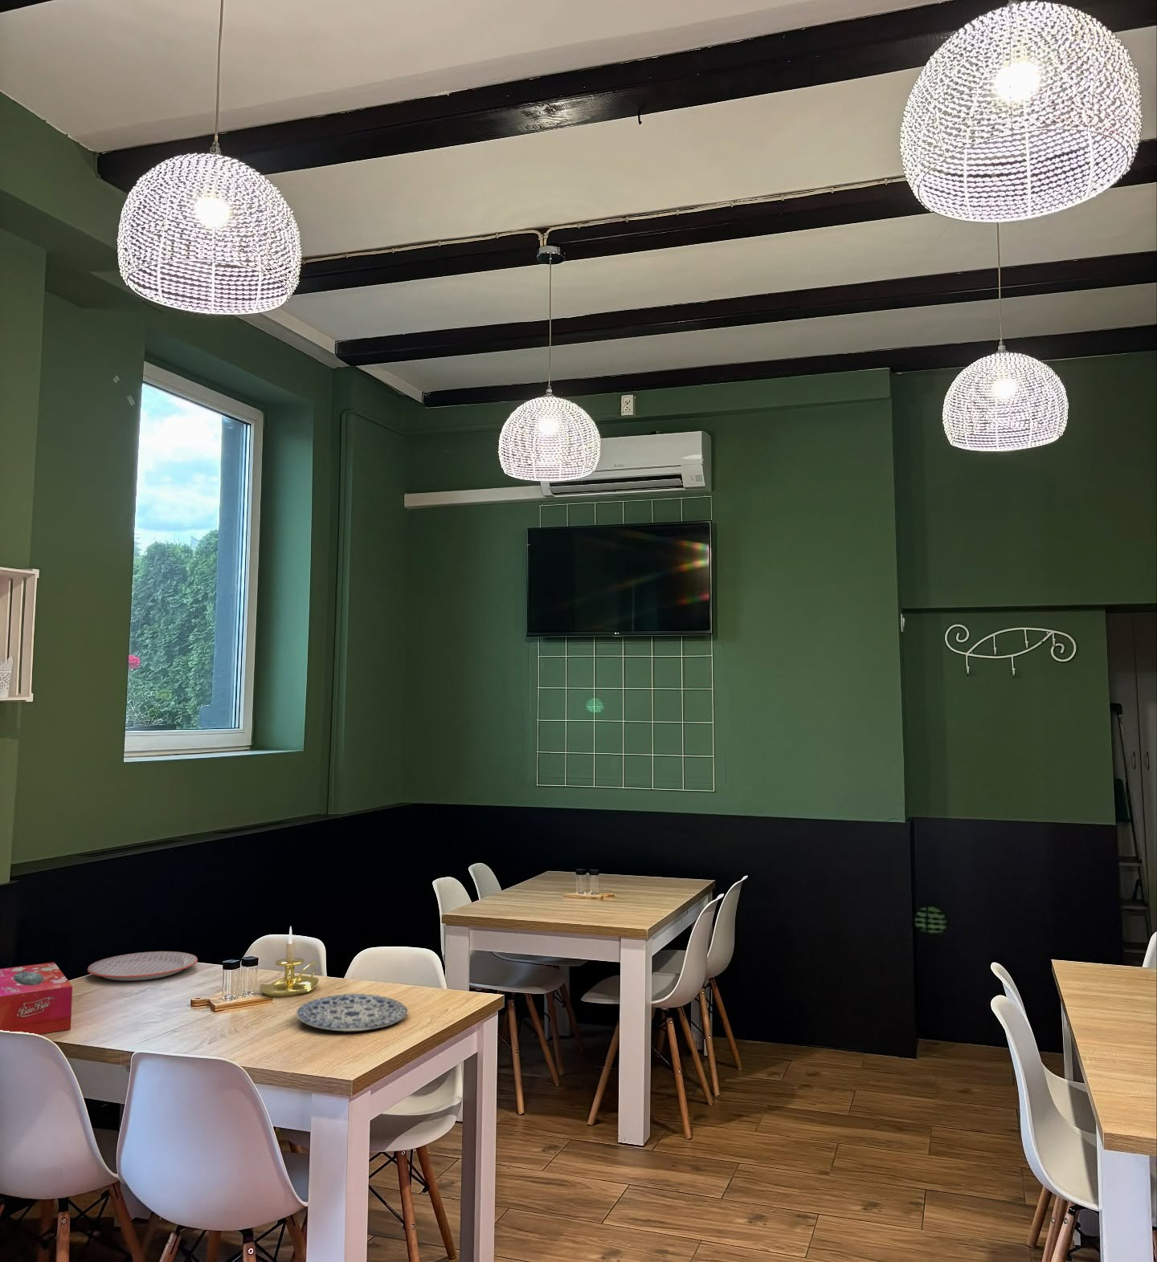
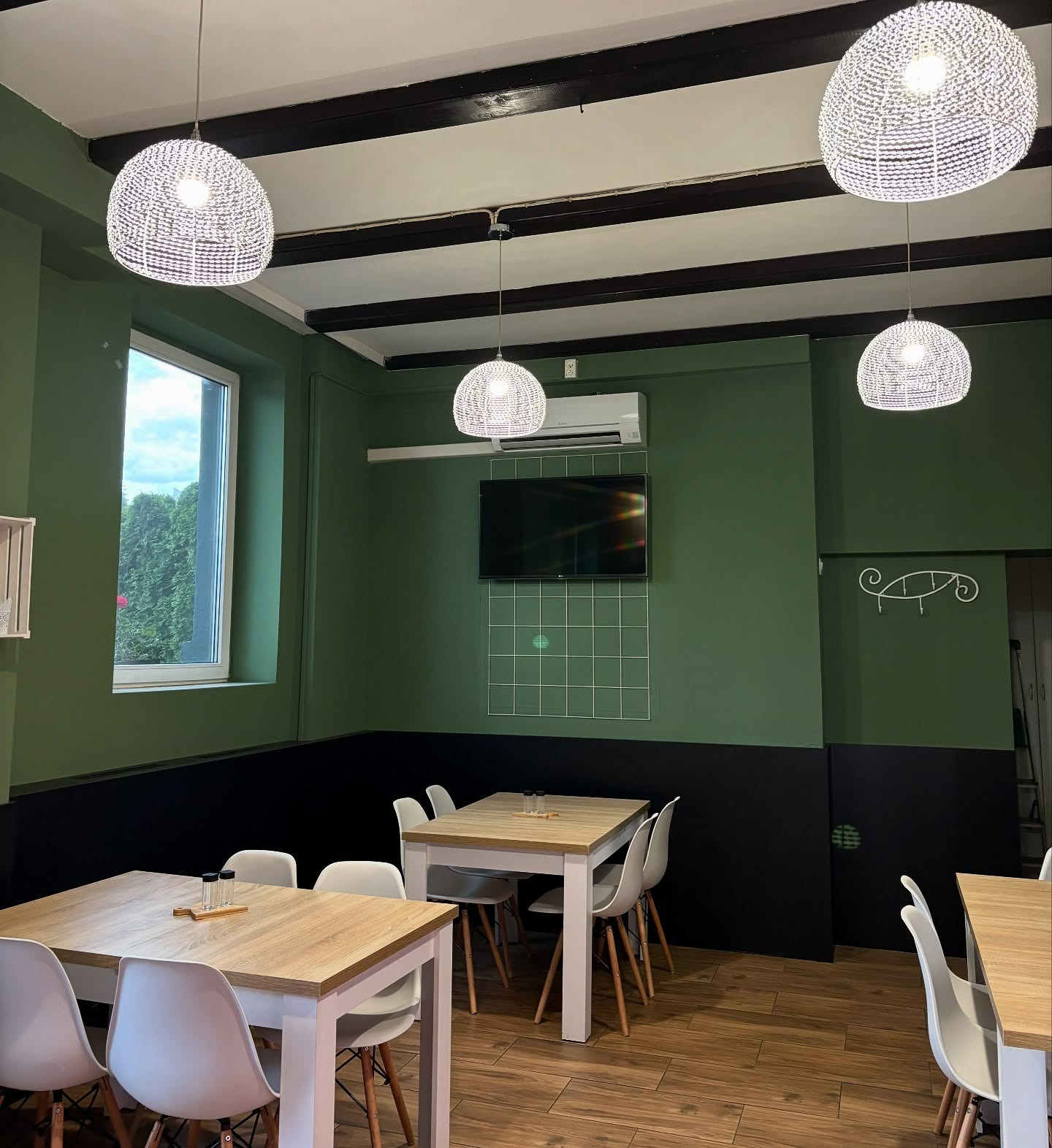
- plate [87,951,198,982]
- plate [295,993,408,1032]
- candle holder [258,926,320,998]
- tissue box [0,962,73,1034]
